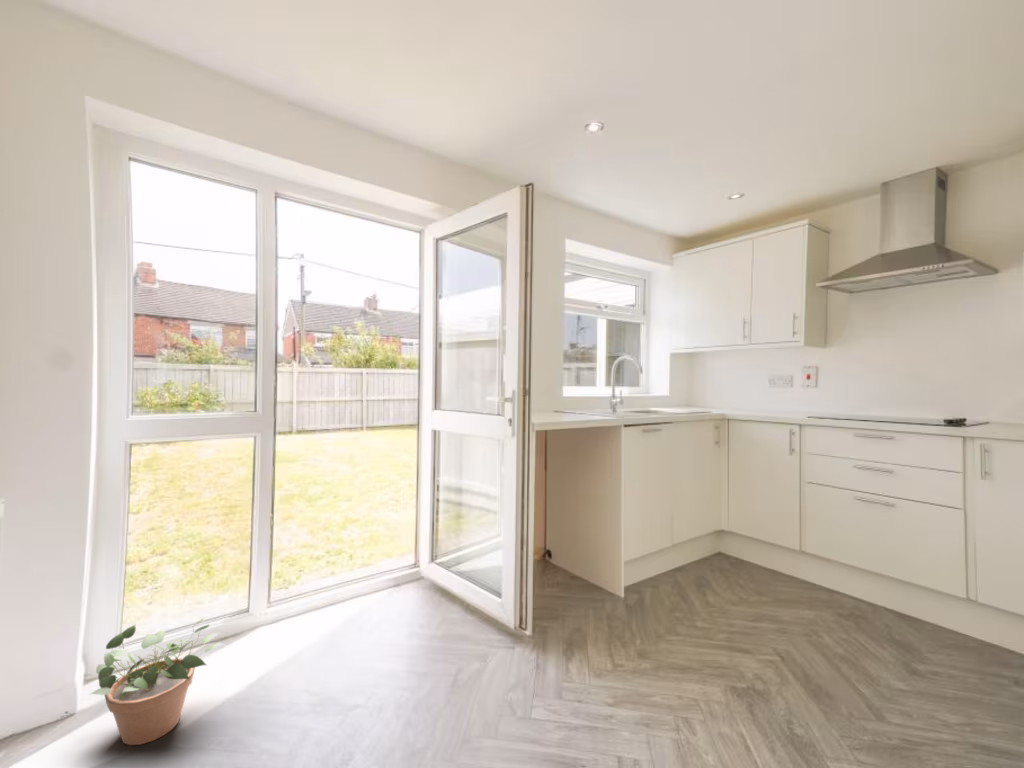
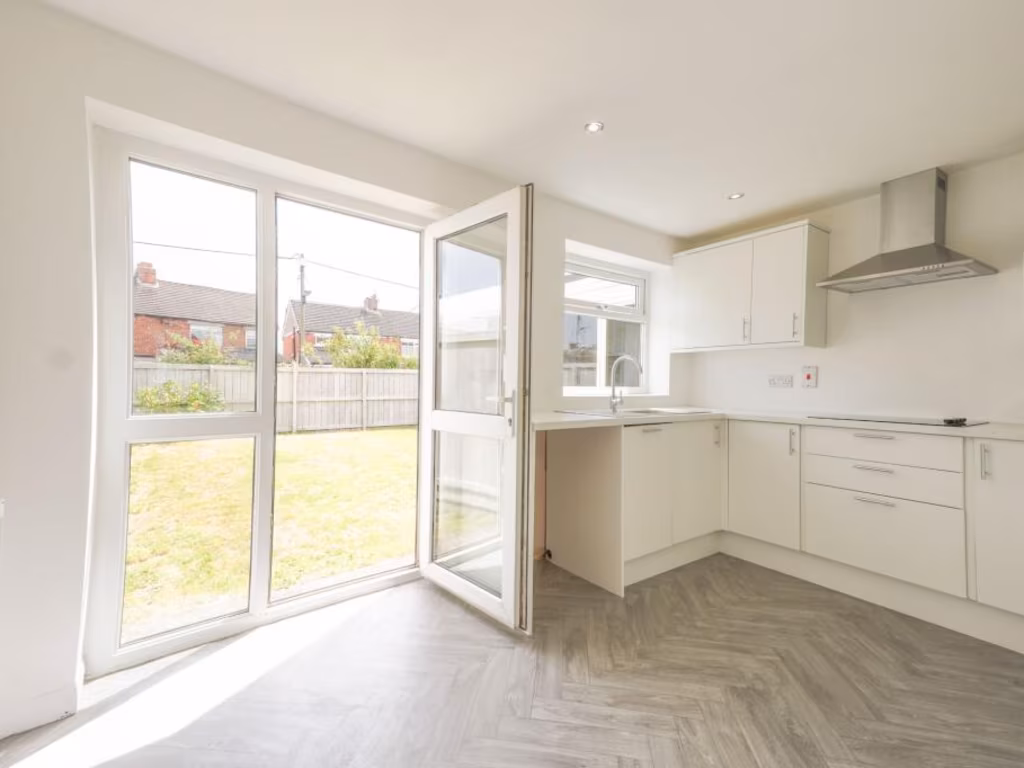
- potted plant [90,615,226,746]
